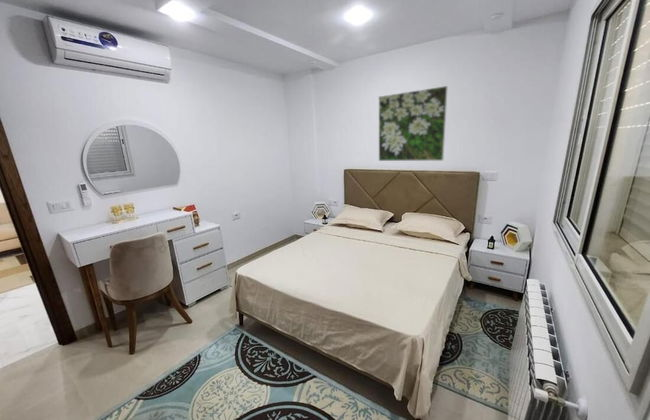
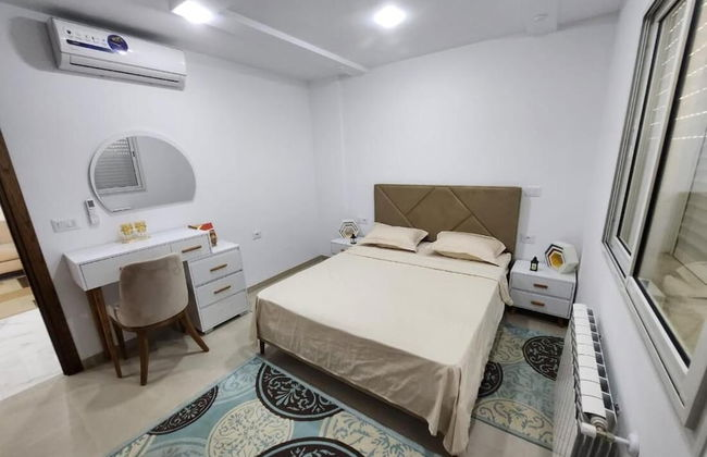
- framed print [378,85,449,162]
